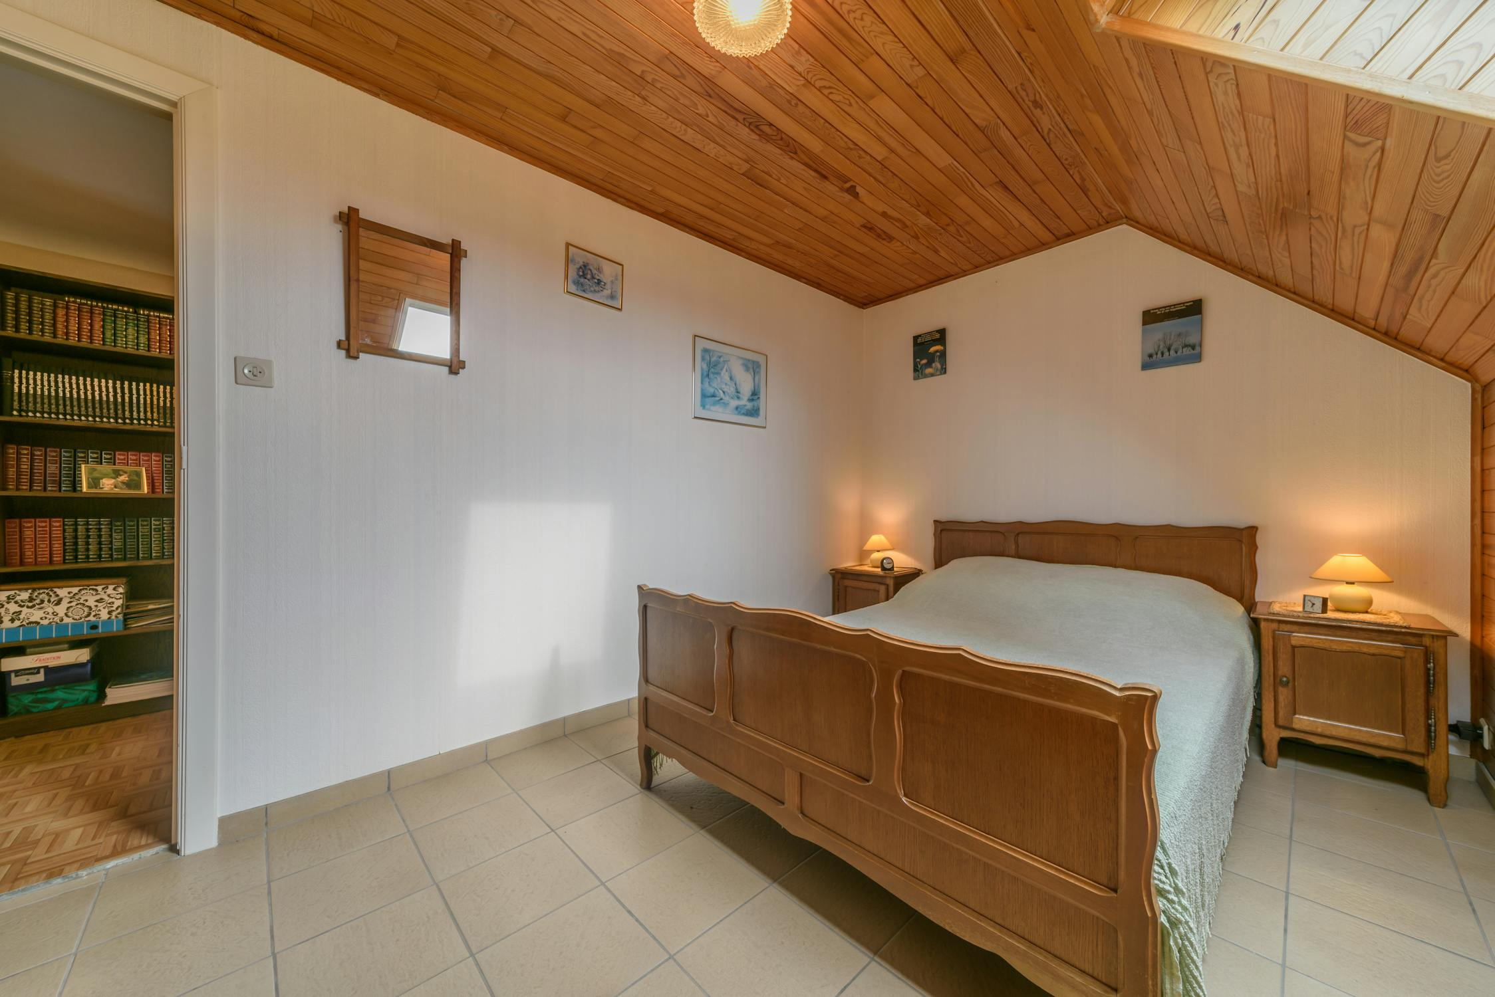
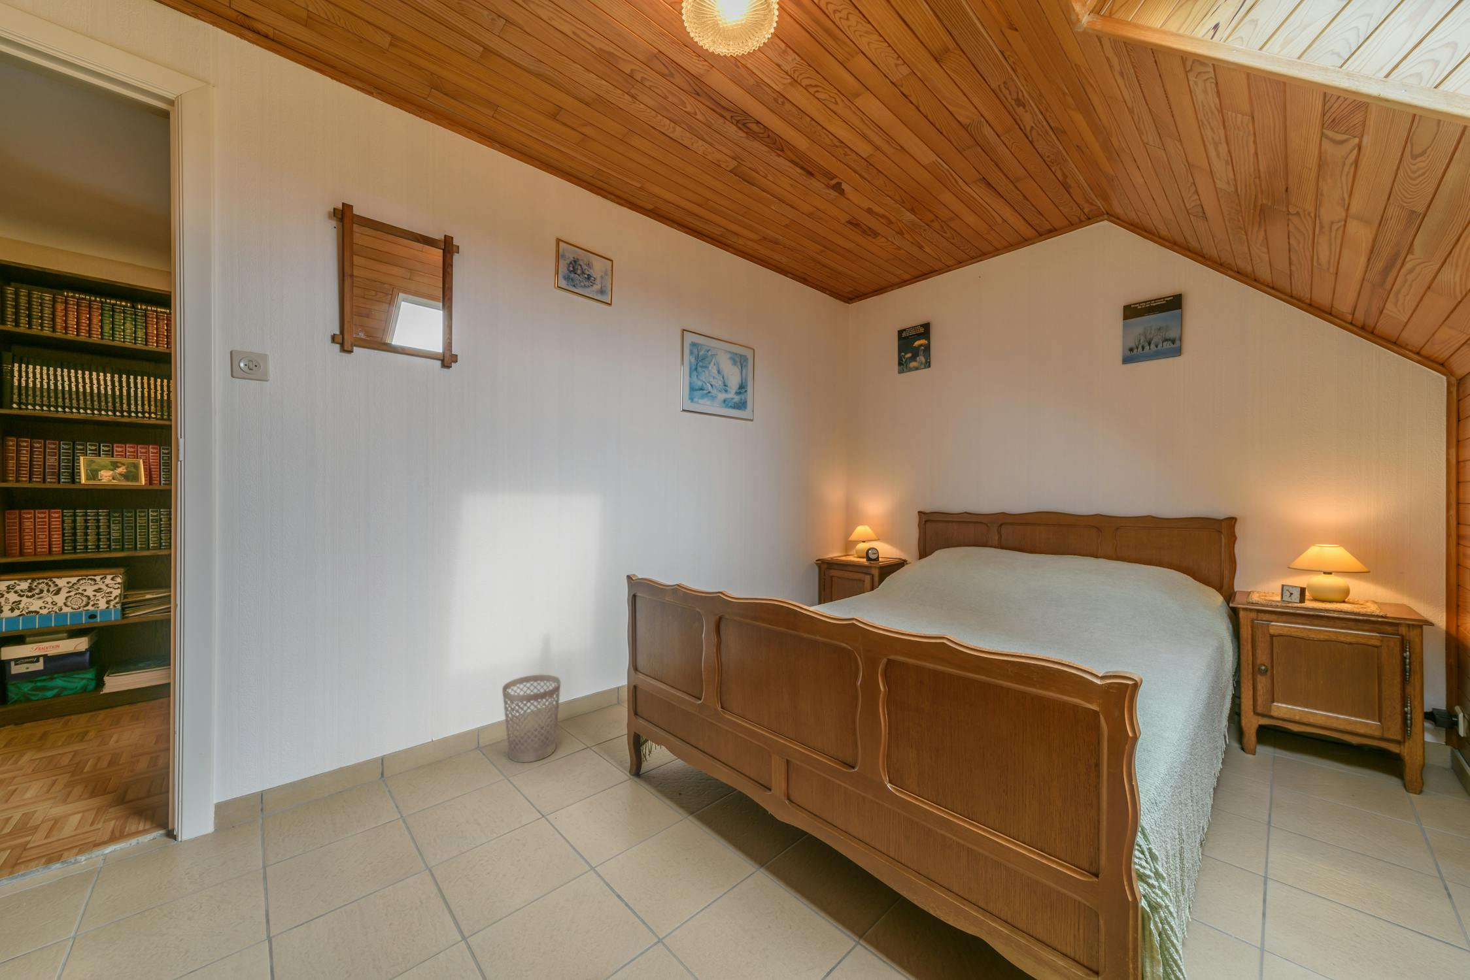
+ wastebasket [501,674,562,763]
